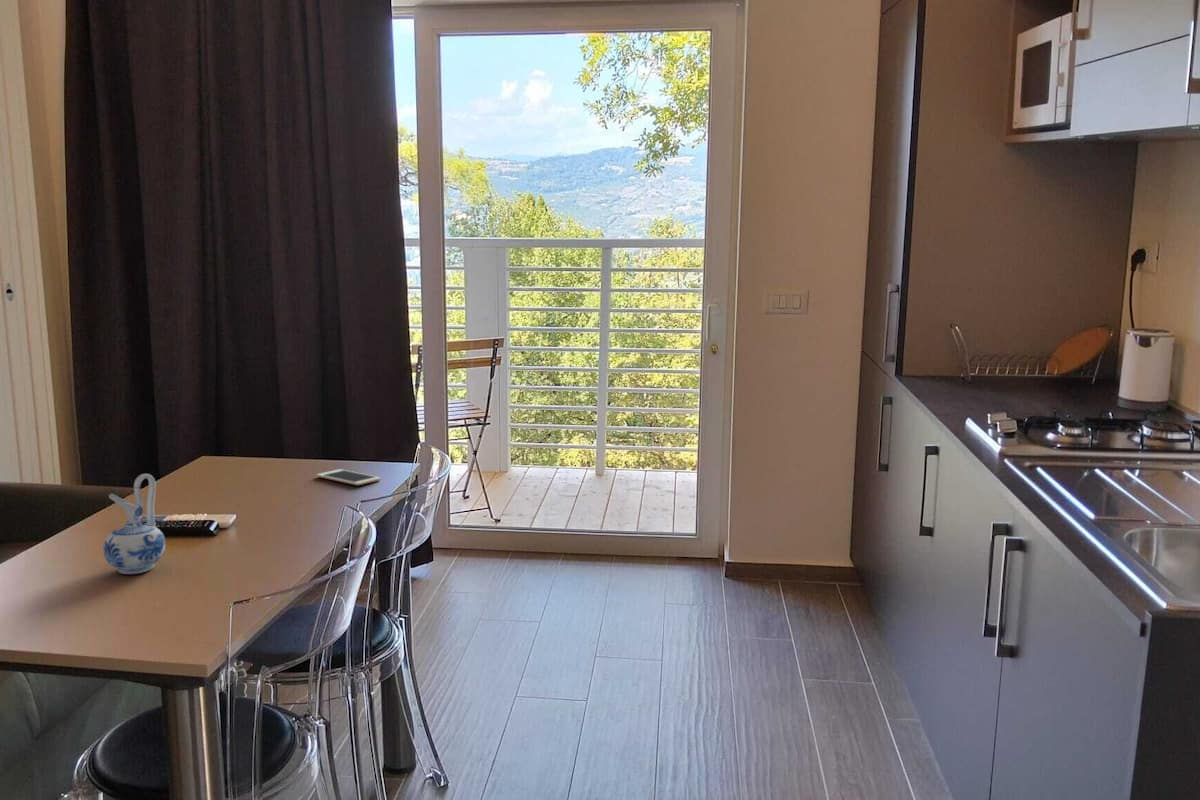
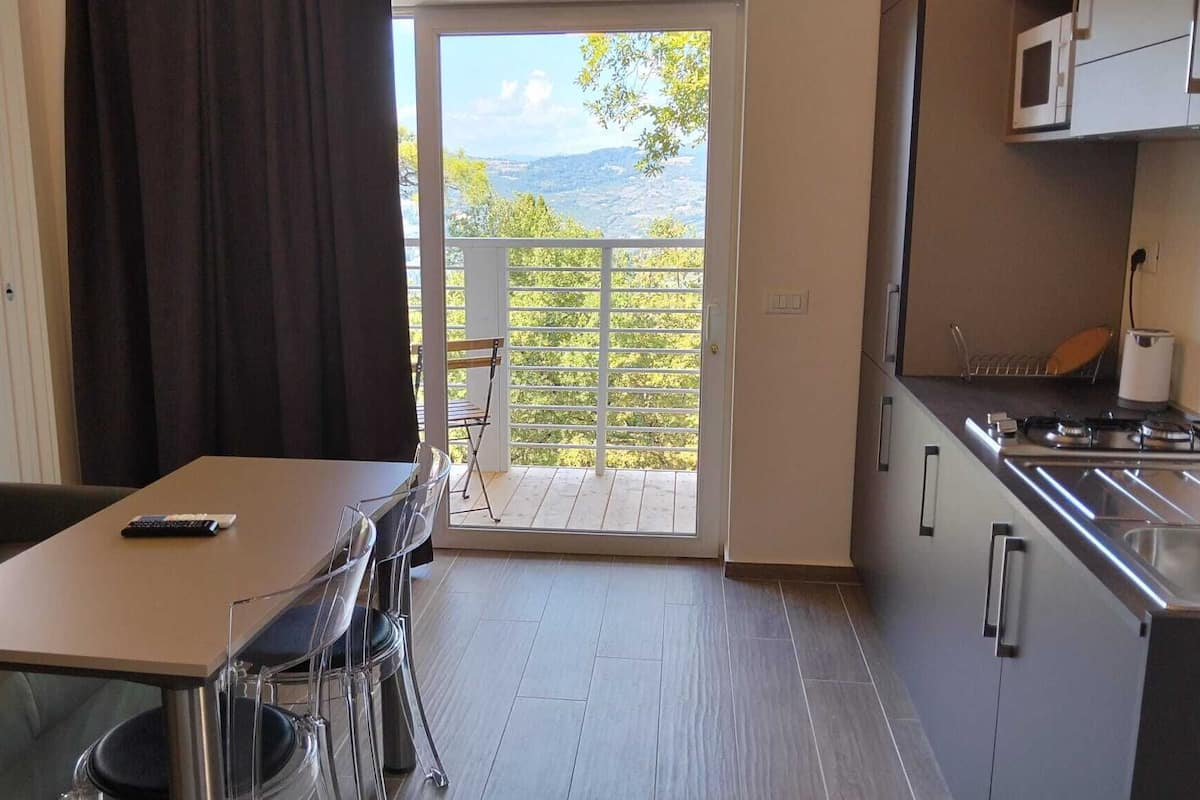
- ceramic pitcher [102,473,166,575]
- cell phone [315,468,382,486]
